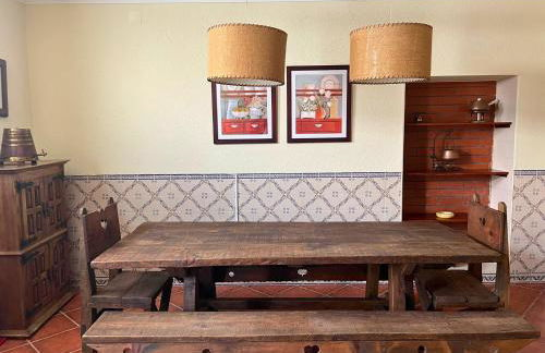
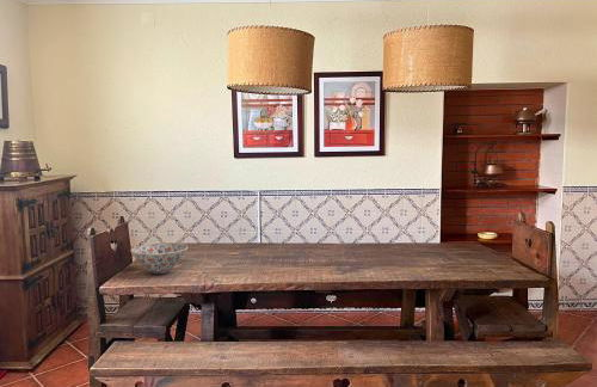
+ bowl [130,241,189,275]
